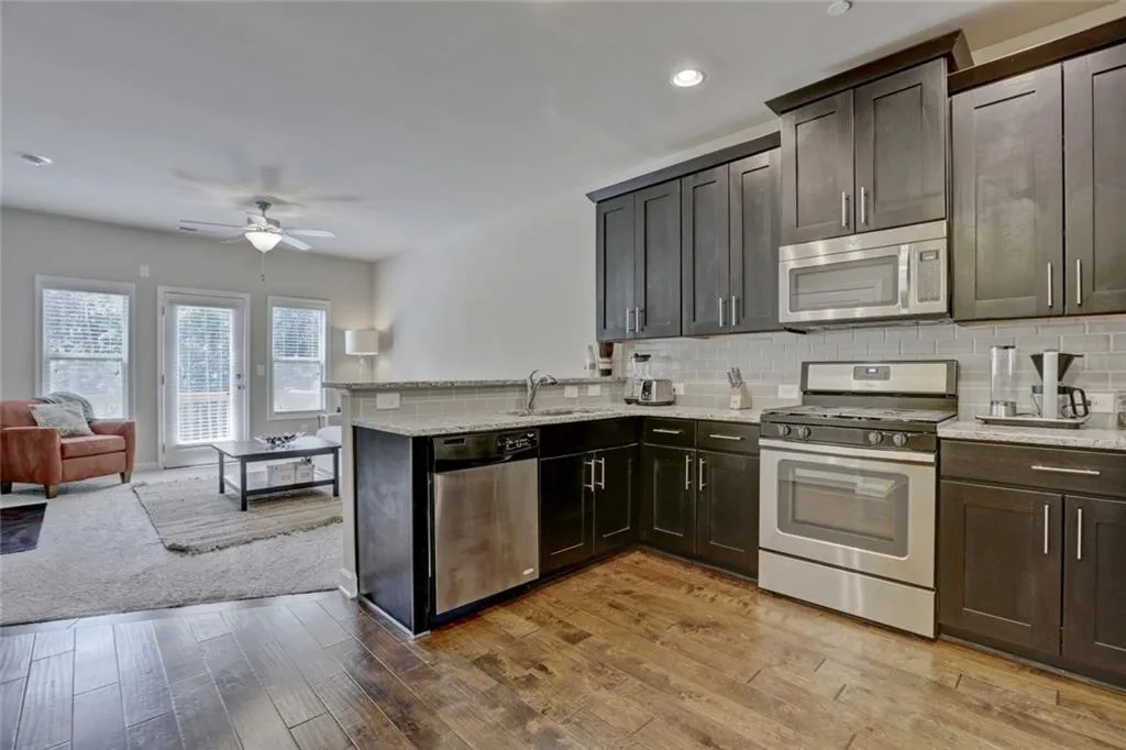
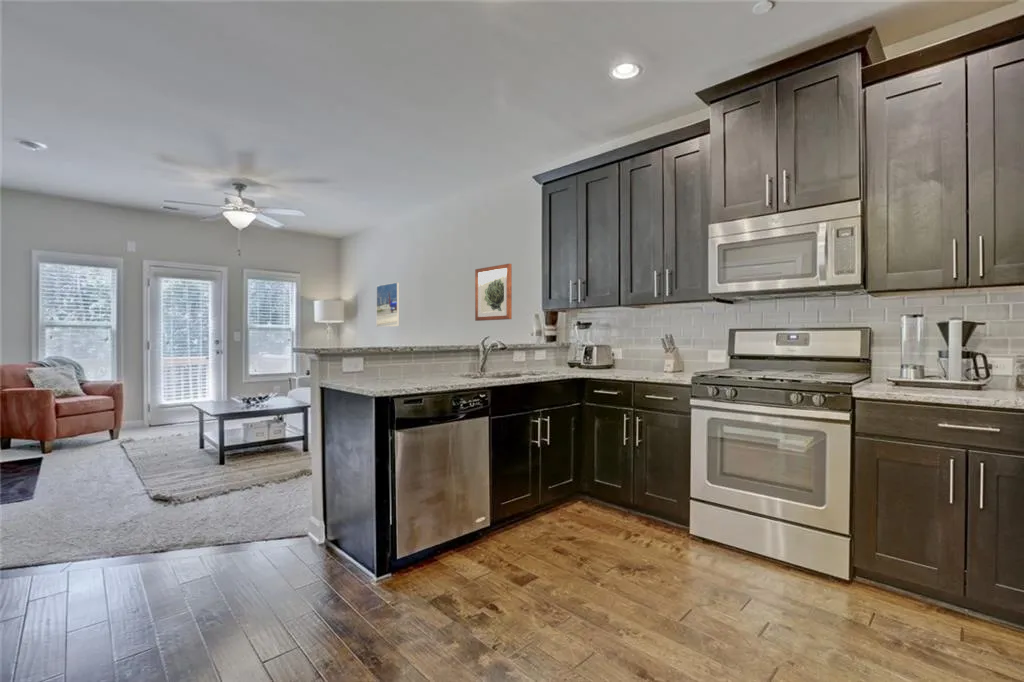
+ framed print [376,281,400,328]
+ wall art [474,263,513,322]
